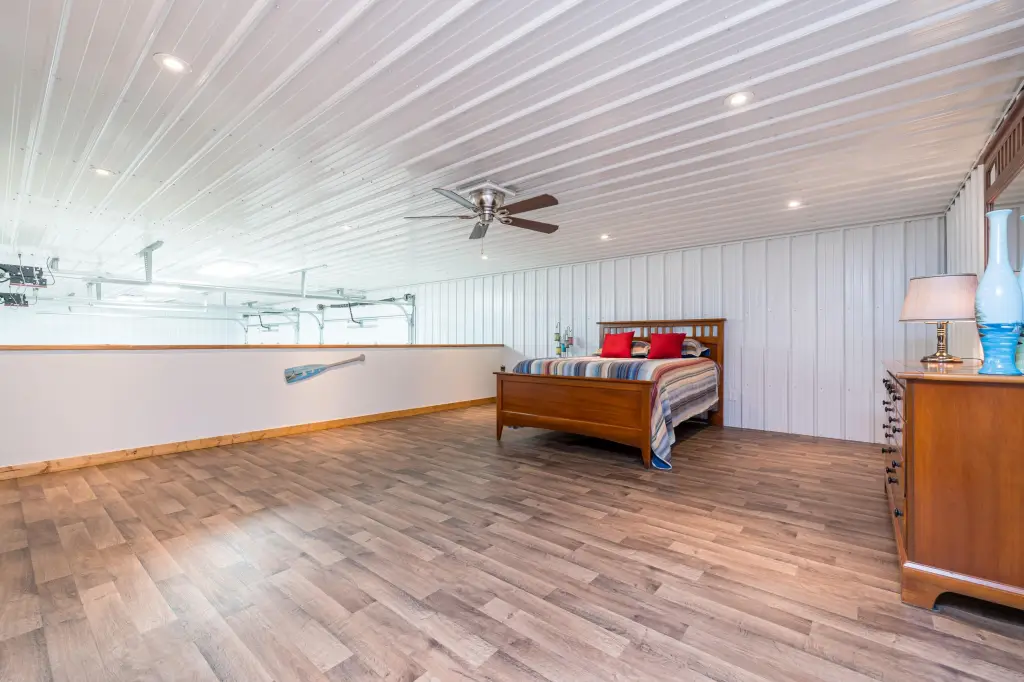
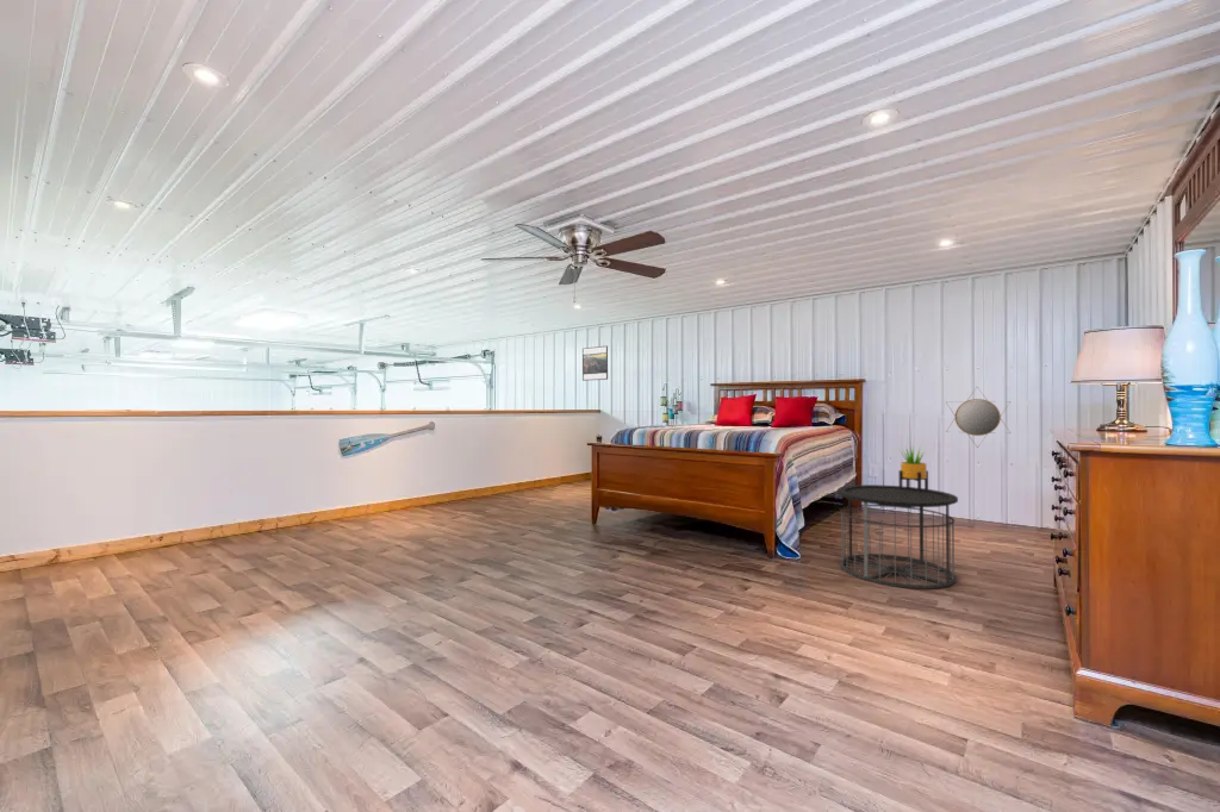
+ home mirror [945,386,1012,448]
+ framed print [581,344,609,382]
+ potted plant [898,444,929,492]
+ side table [836,483,959,591]
